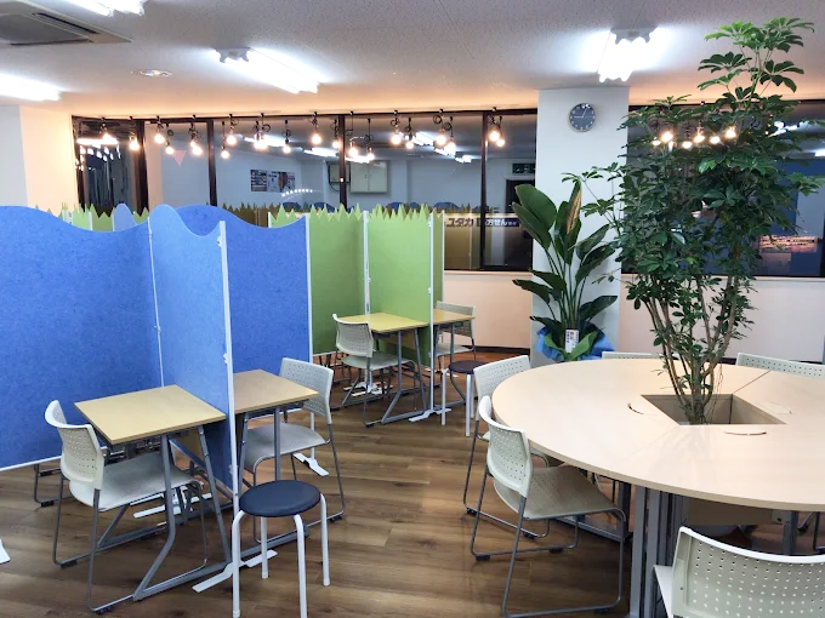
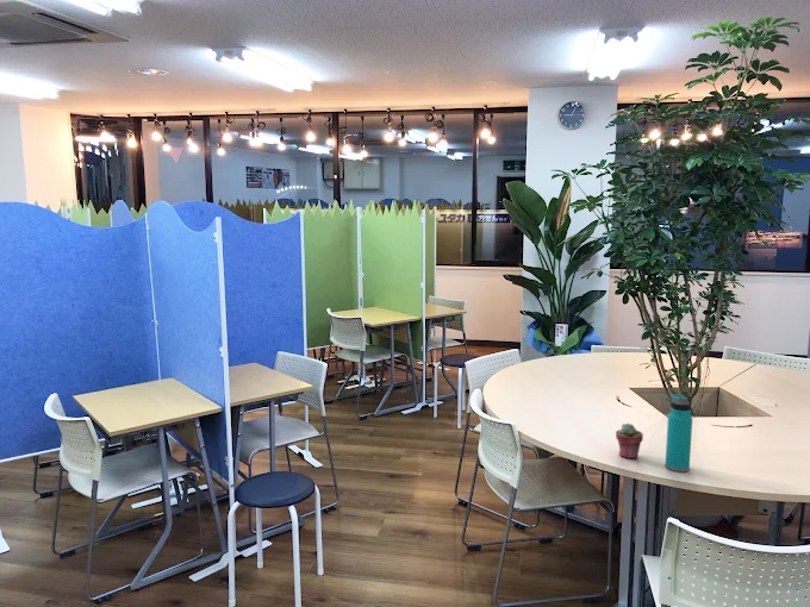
+ water bottle [665,393,693,473]
+ potted succulent [615,423,644,459]
